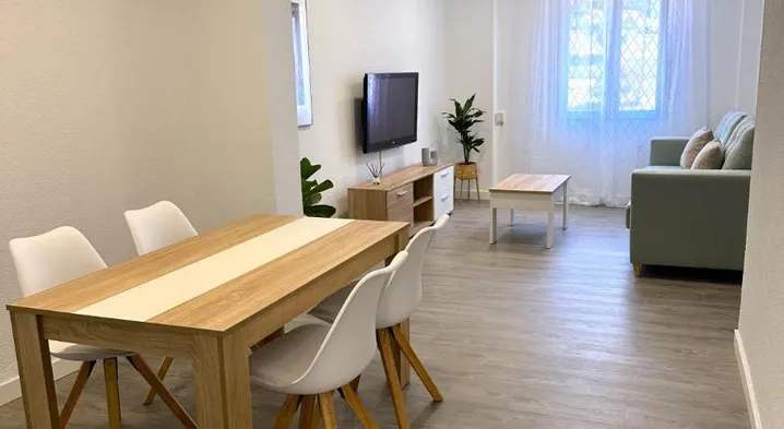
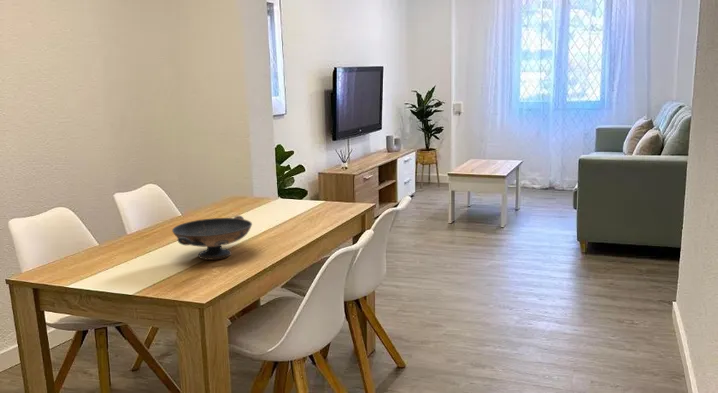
+ decorative bowl [171,215,253,261]
